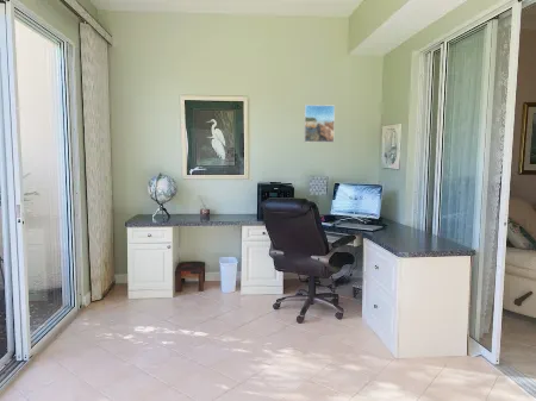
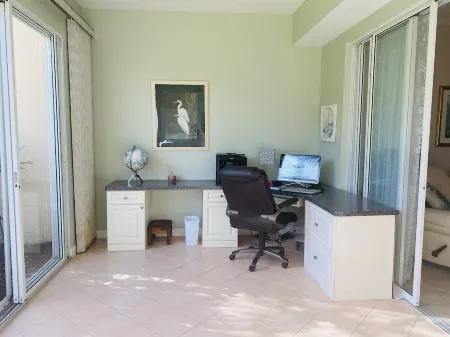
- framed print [303,104,336,144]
